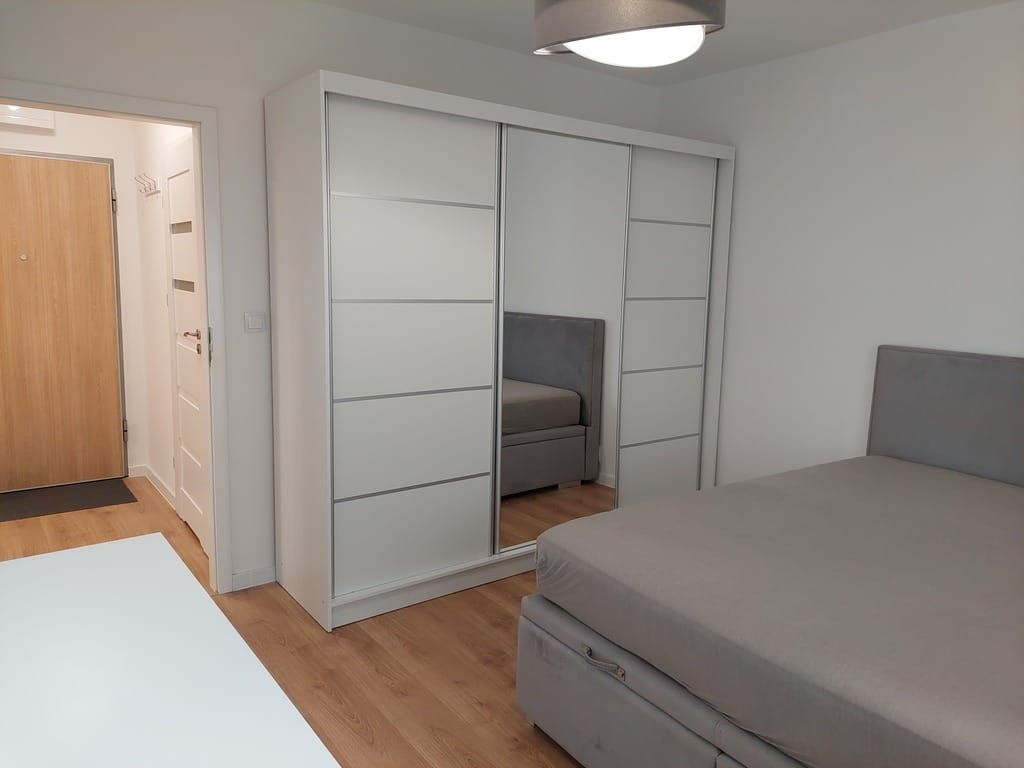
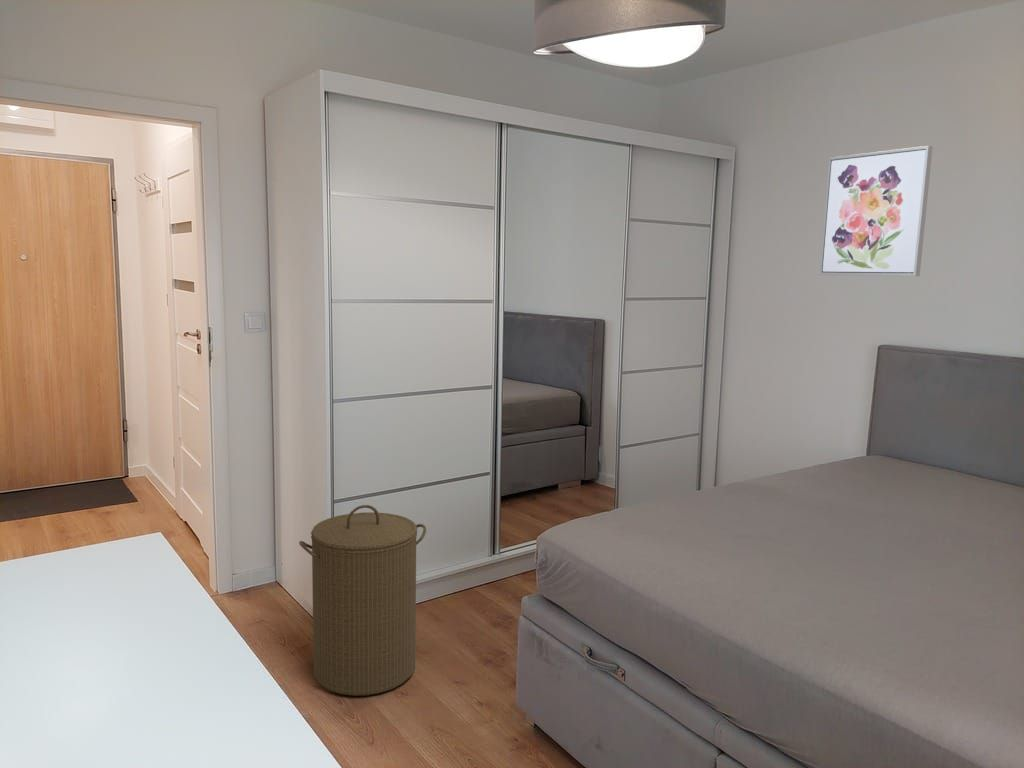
+ wall art [819,145,934,277]
+ laundry hamper [298,504,427,697]
